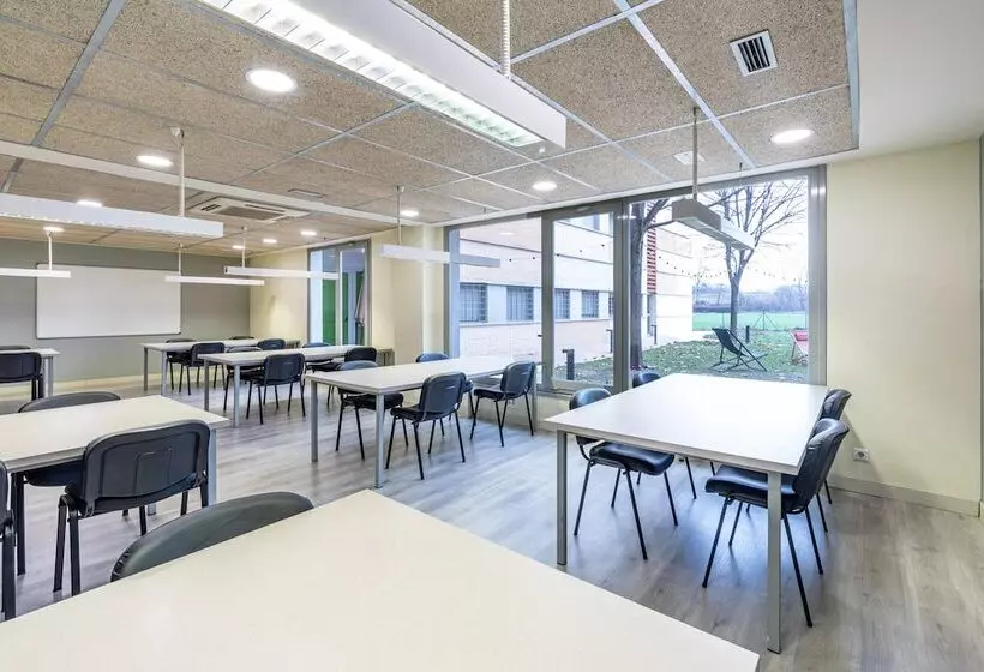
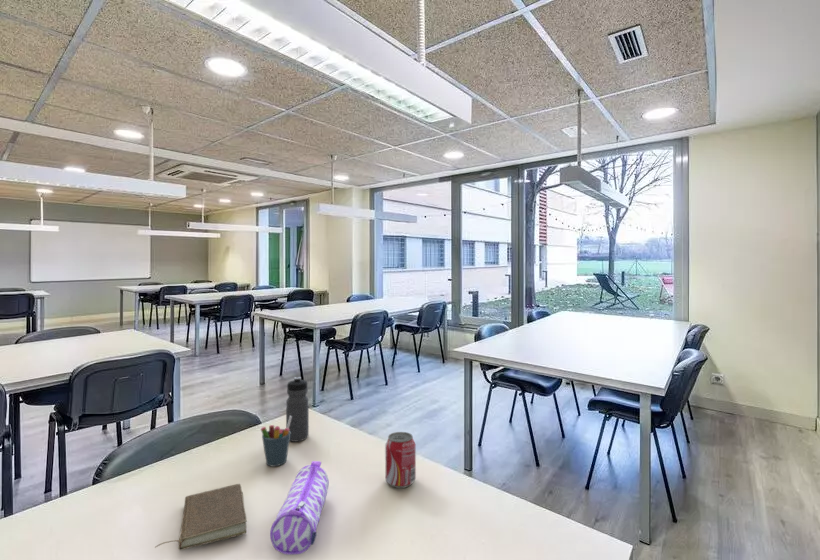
+ pencil case [269,460,330,556]
+ water bottle [285,376,310,443]
+ pen holder [260,416,292,467]
+ book [154,483,248,551]
+ beverage can [384,431,417,489]
